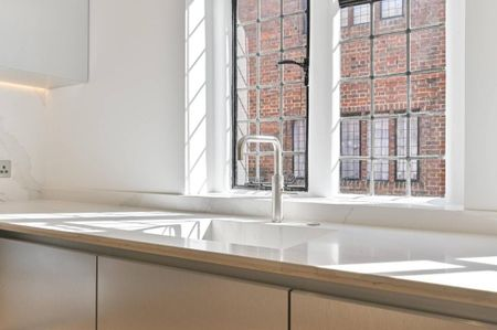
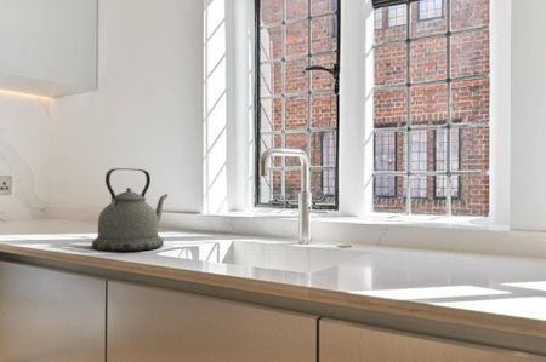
+ kettle [91,167,169,252]
